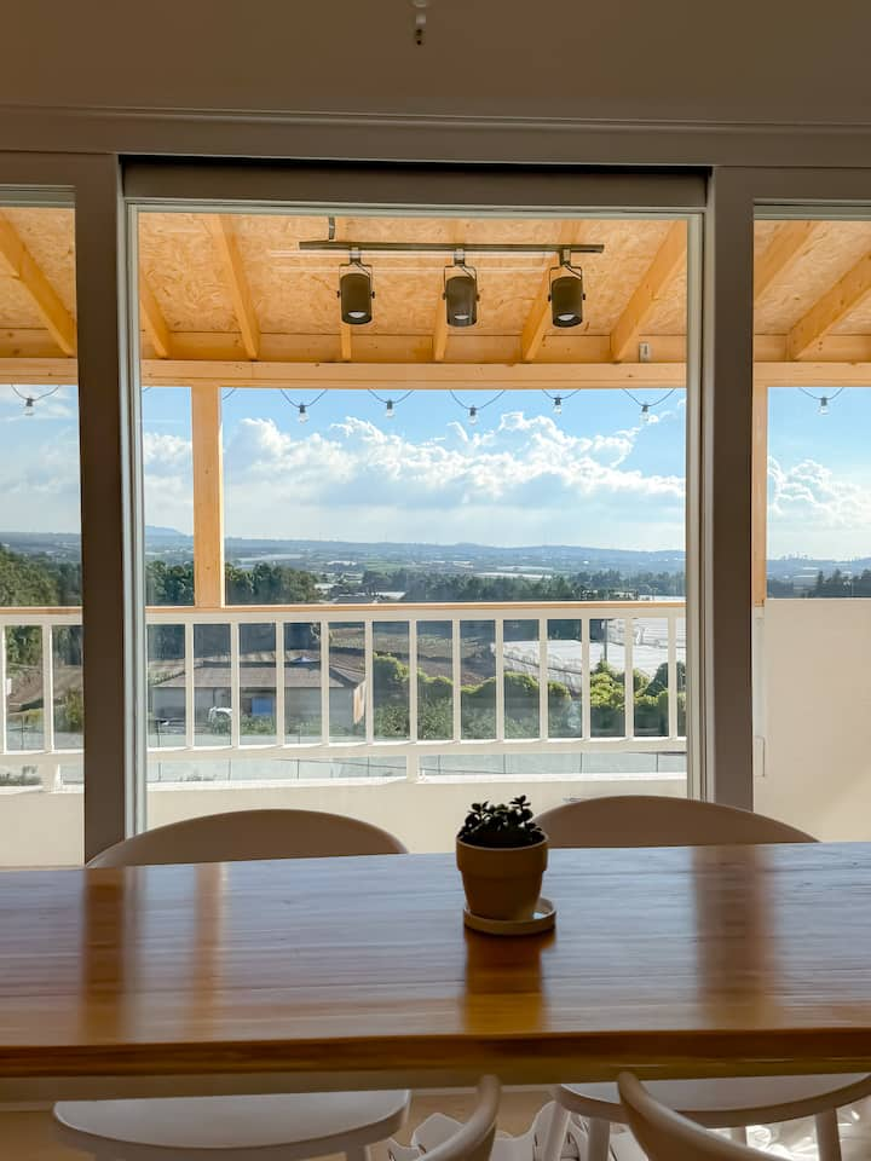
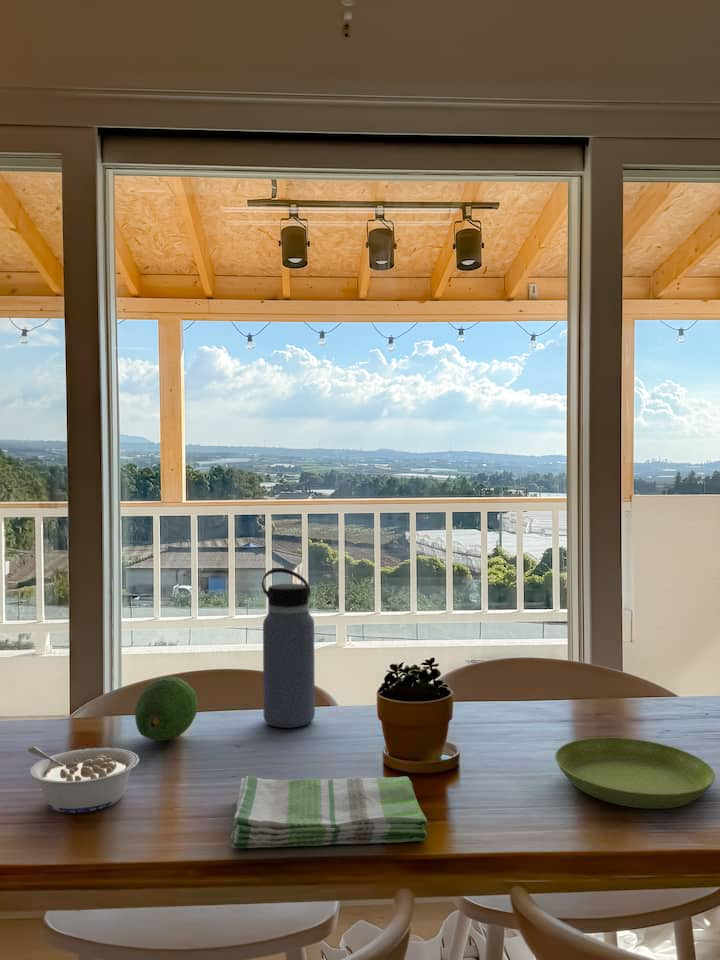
+ dish towel [230,775,429,849]
+ water bottle [261,567,316,729]
+ saucer [554,737,716,810]
+ legume [27,746,140,814]
+ fruit [134,676,199,742]
